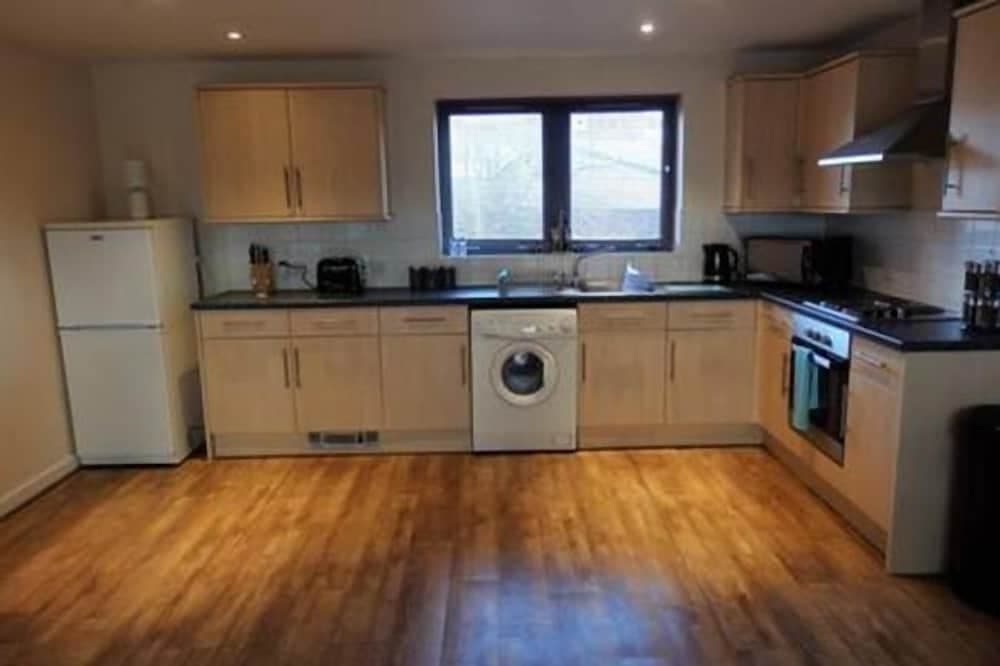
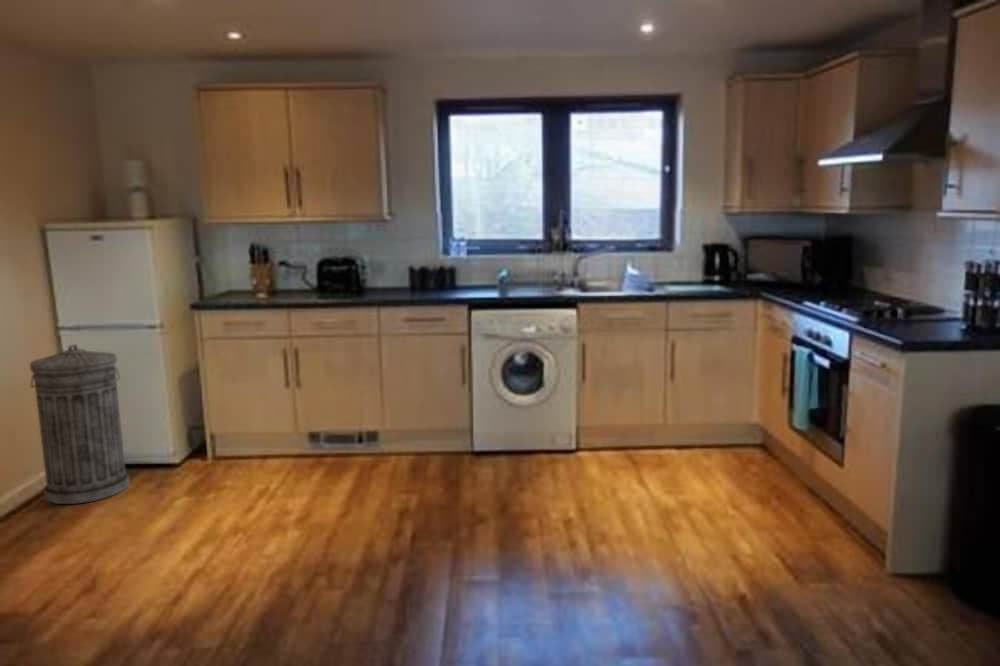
+ trash can [29,344,131,505]
